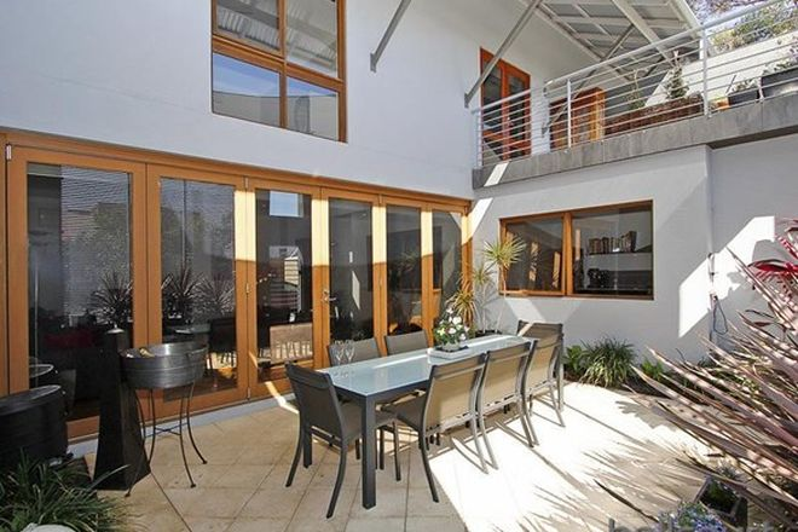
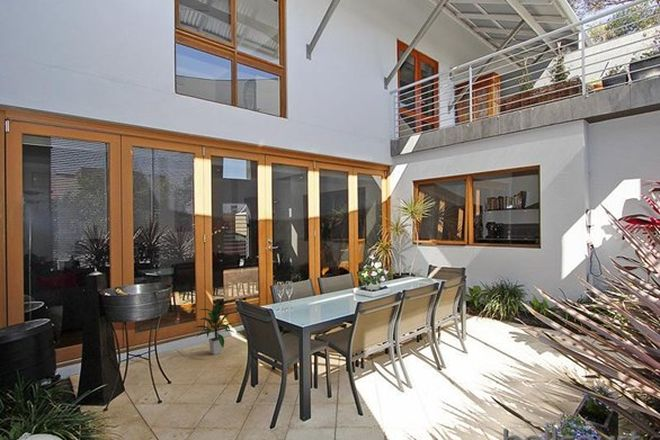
+ indoor plant [194,298,236,356]
